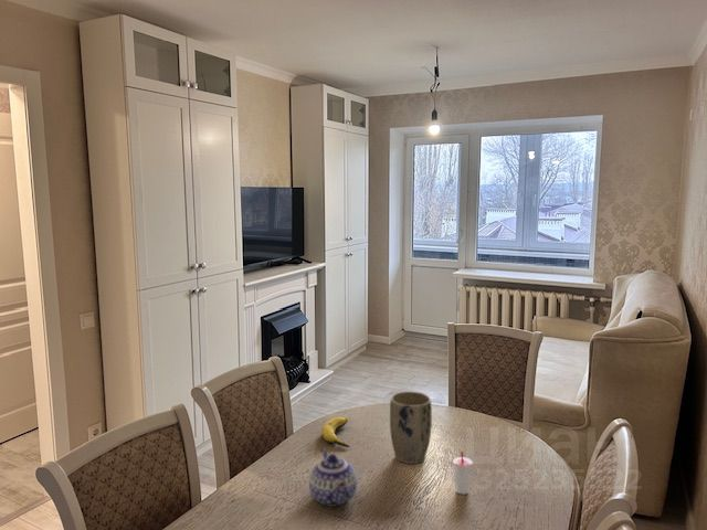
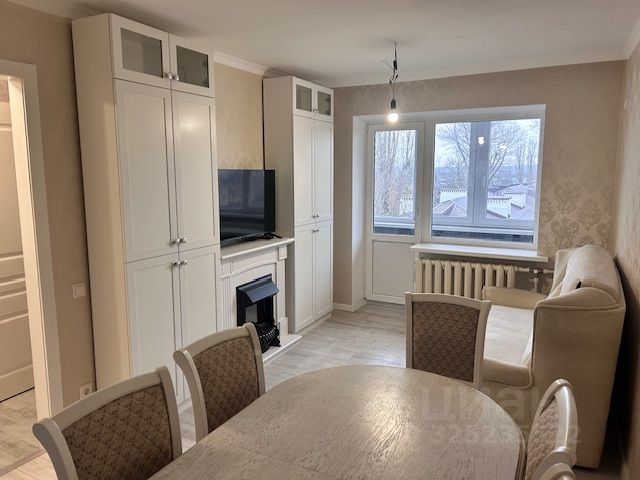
- teapot [308,447,358,508]
- plant pot [389,391,433,465]
- cup [452,451,474,496]
- banana [321,416,351,448]
